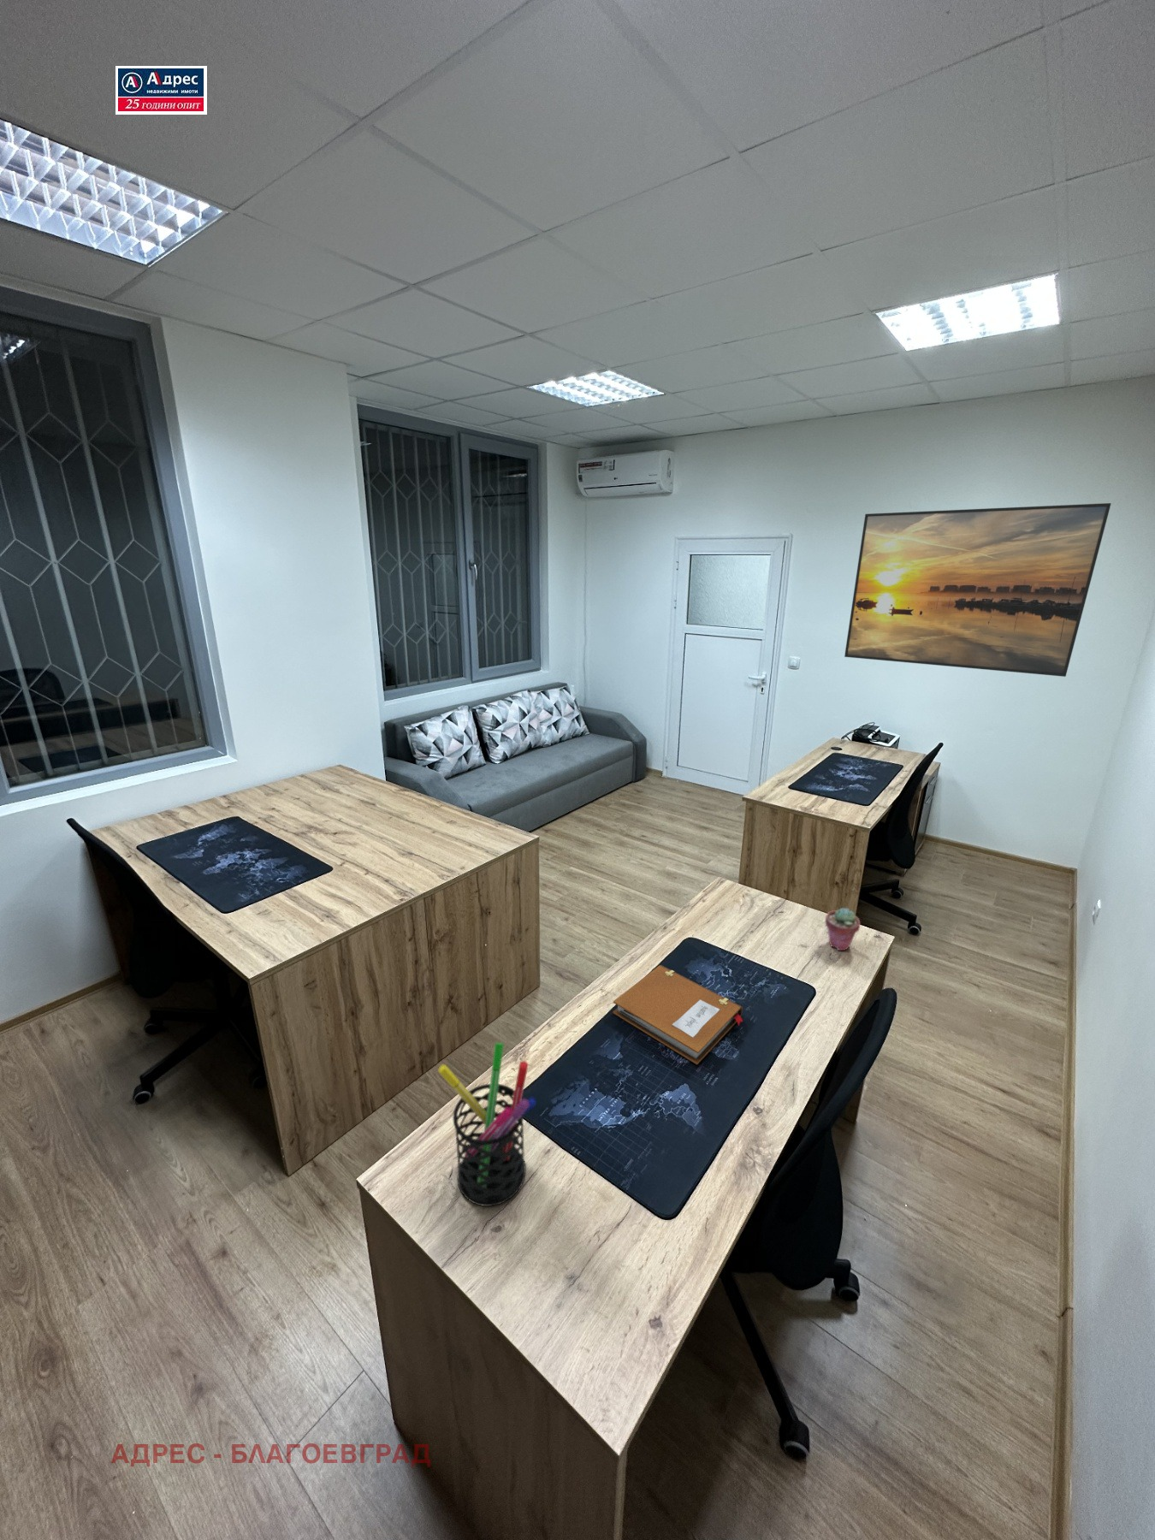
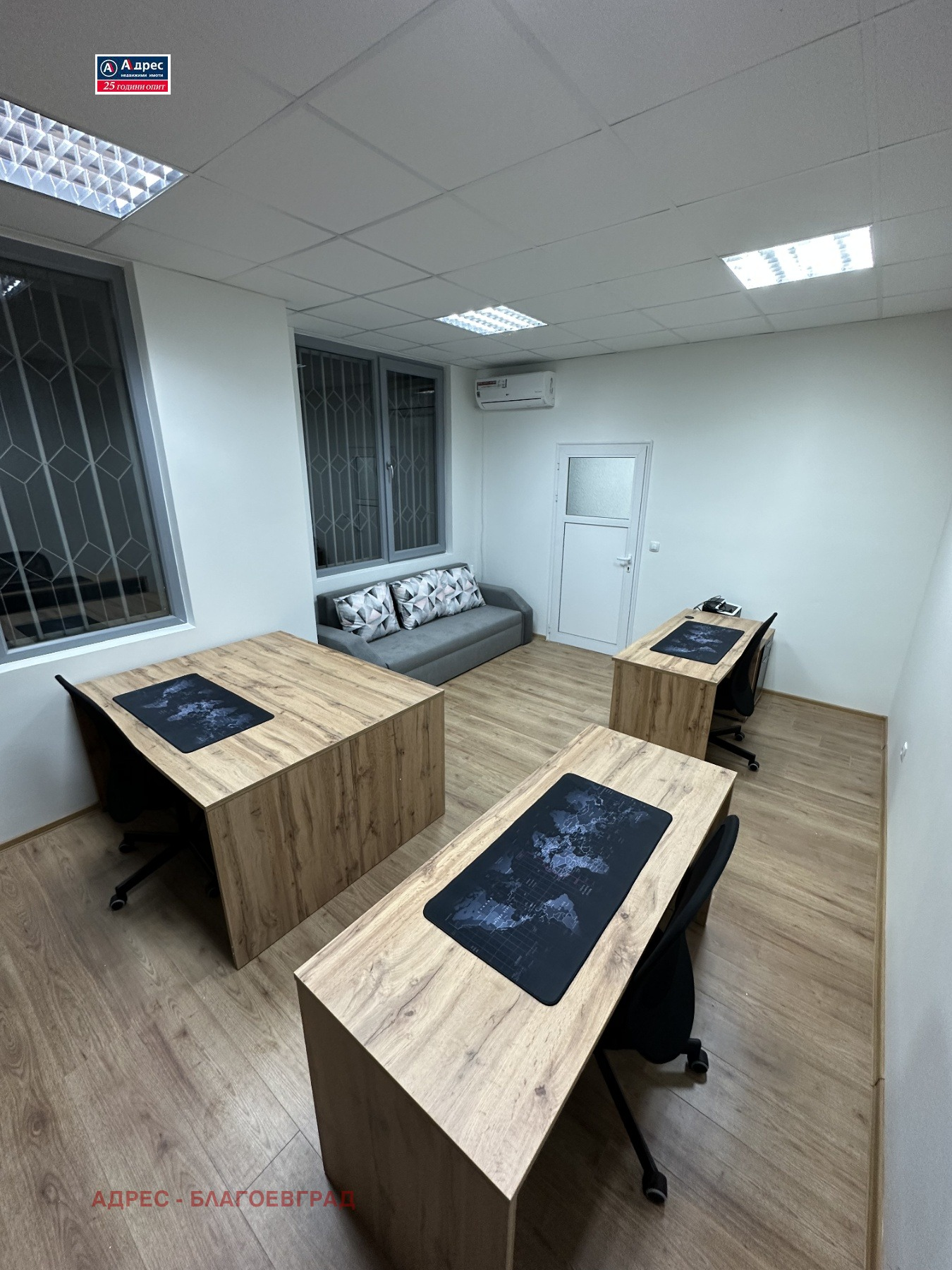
- notebook [613,964,744,1065]
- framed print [843,502,1113,678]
- pen holder [437,1042,537,1208]
- potted succulent [825,907,860,952]
